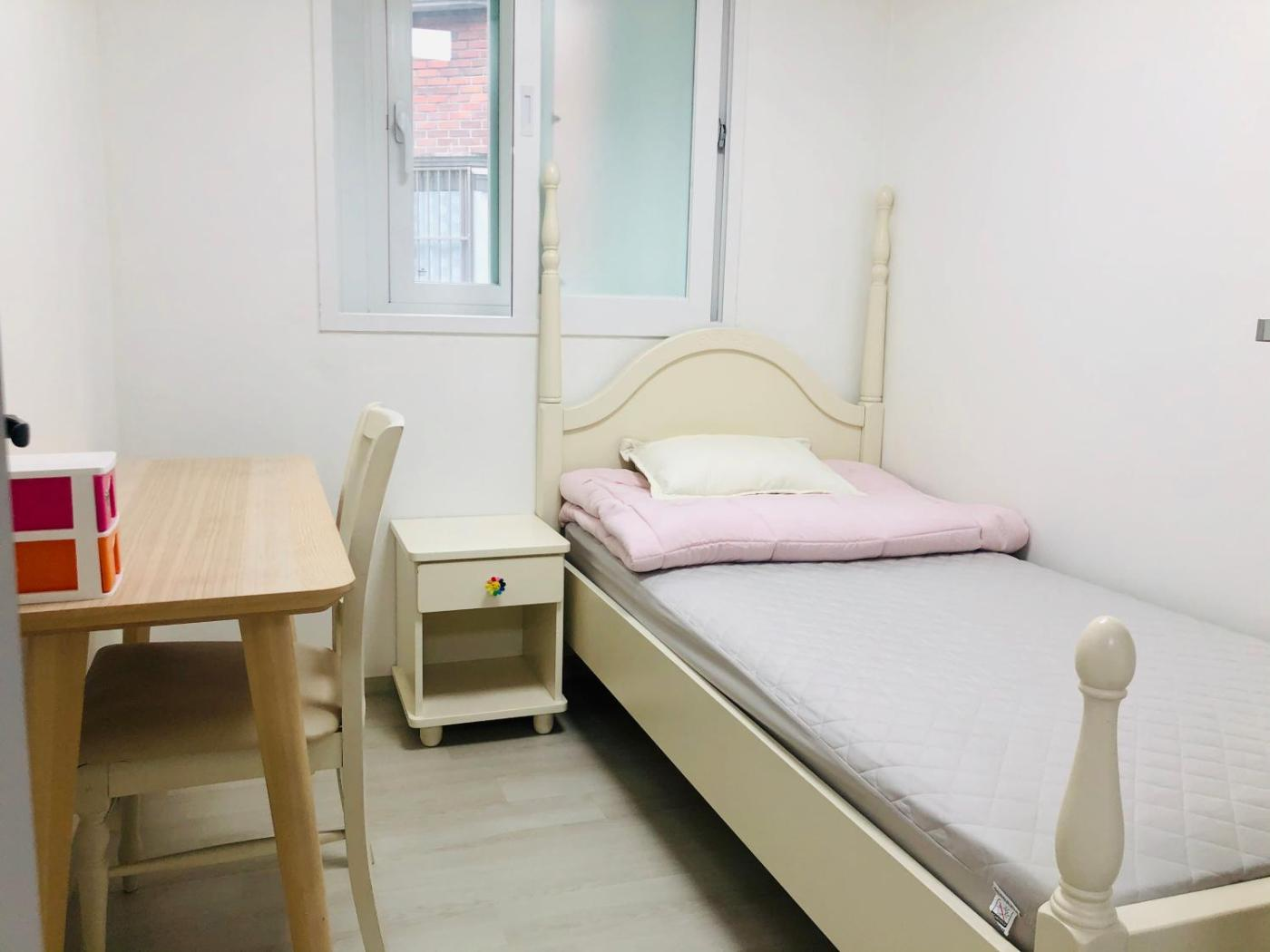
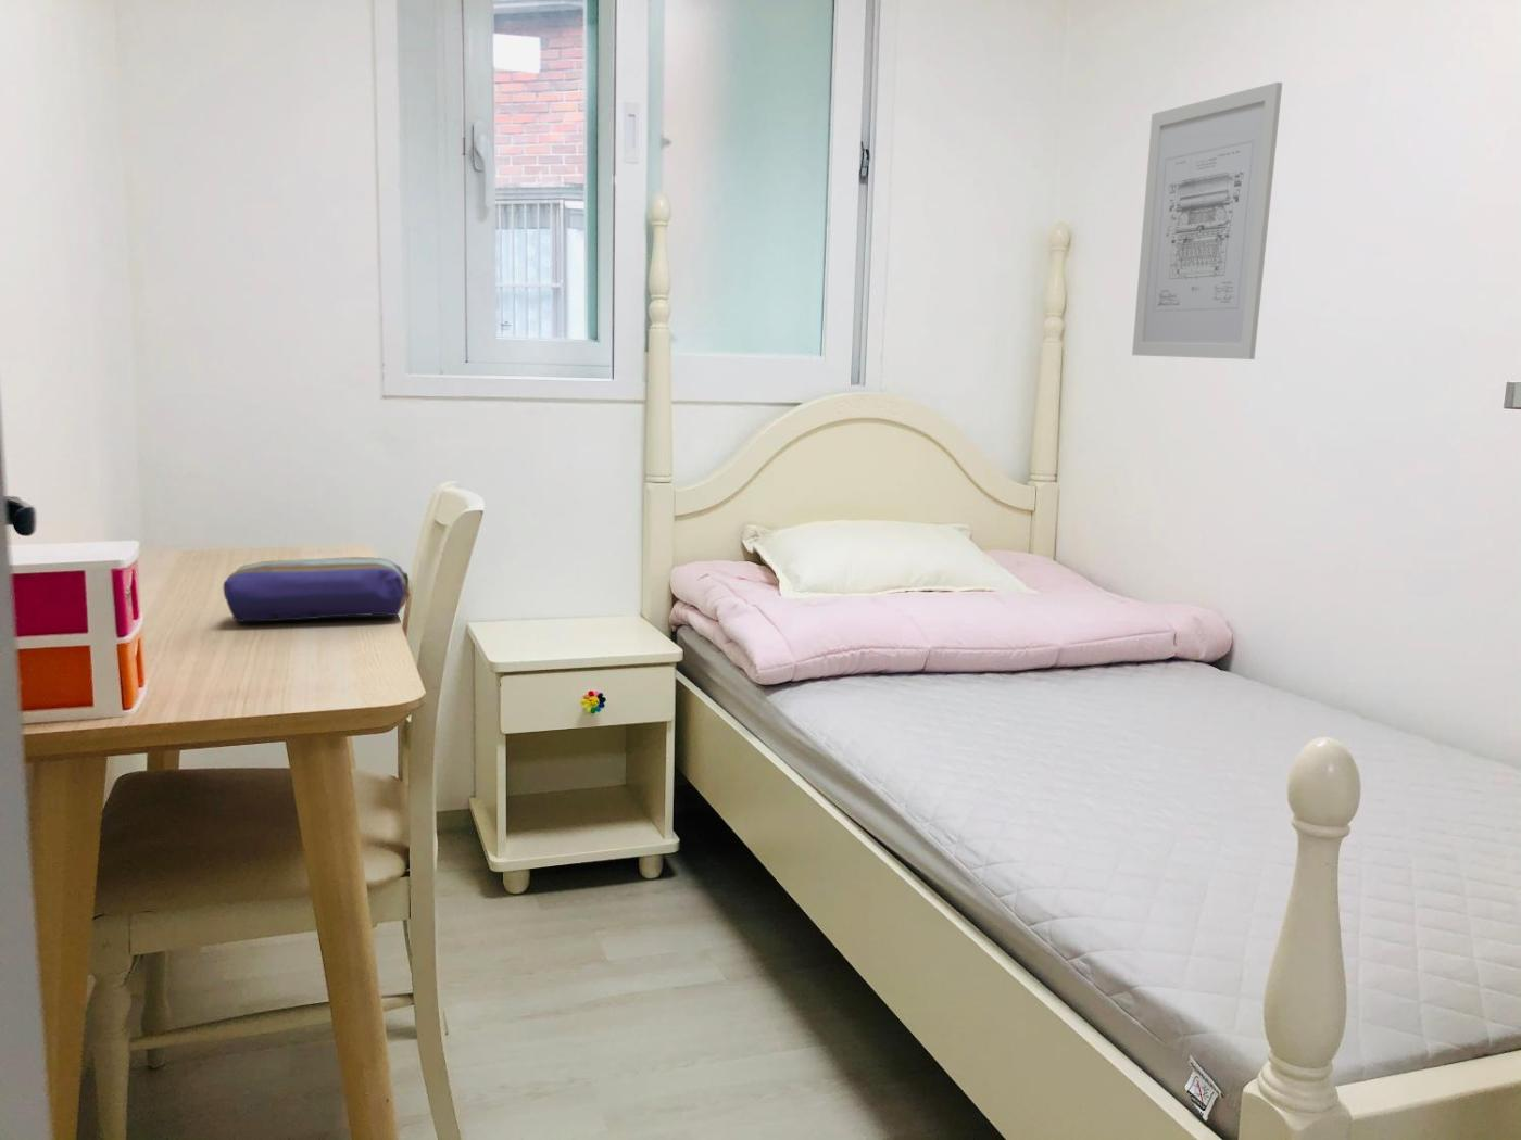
+ wall art [1131,81,1283,360]
+ pencil case [223,556,411,623]
